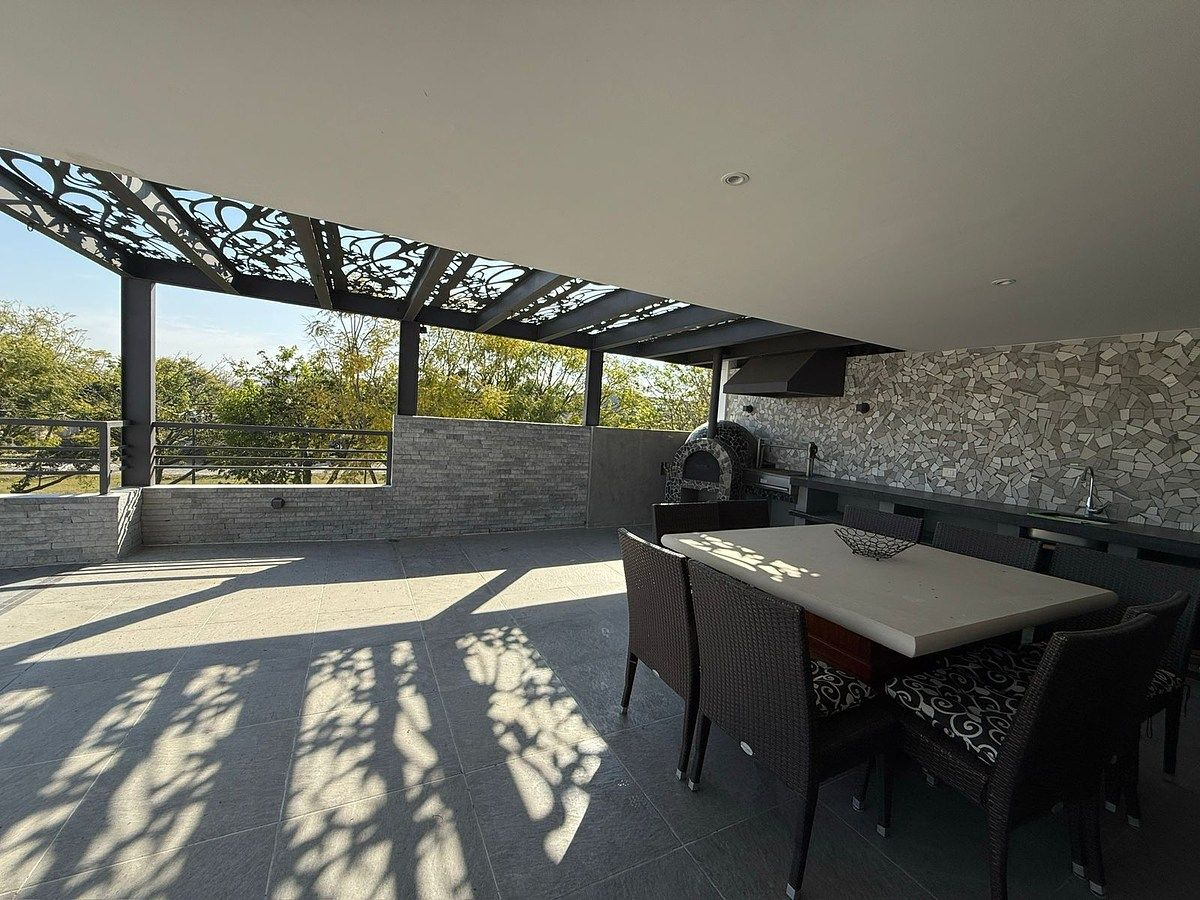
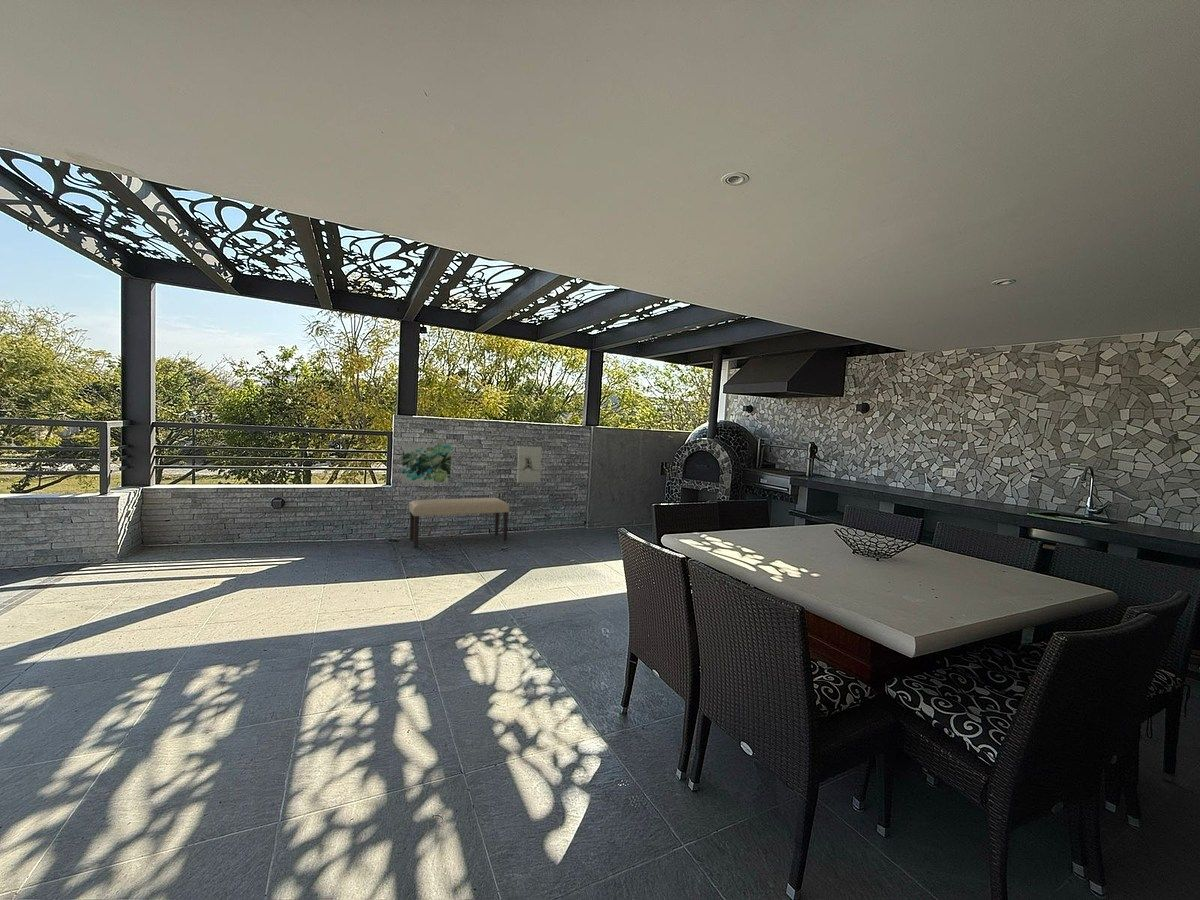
+ wall sculpture [516,445,542,484]
+ wall art [401,442,452,484]
+ bench [408,497,510,548]
